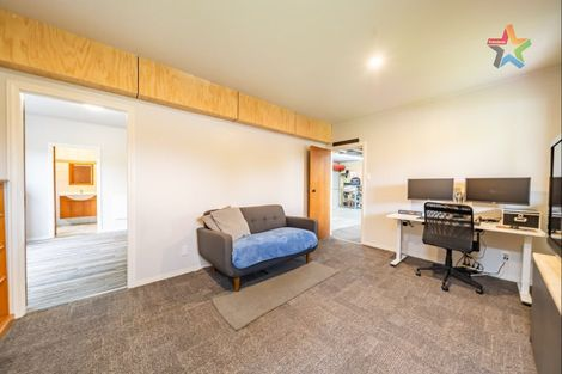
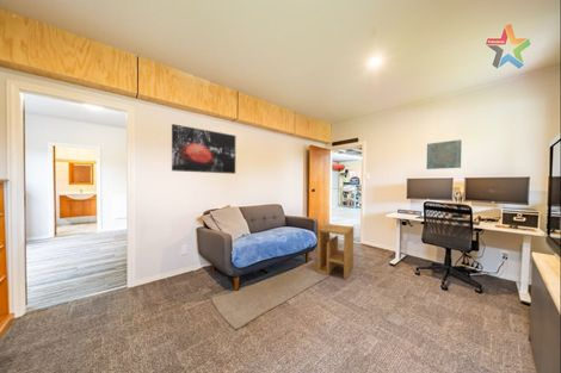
+ side table [316,223,355,280]
+ wall art [426,138,463,170]
+ wall art [171,123,236,175]
